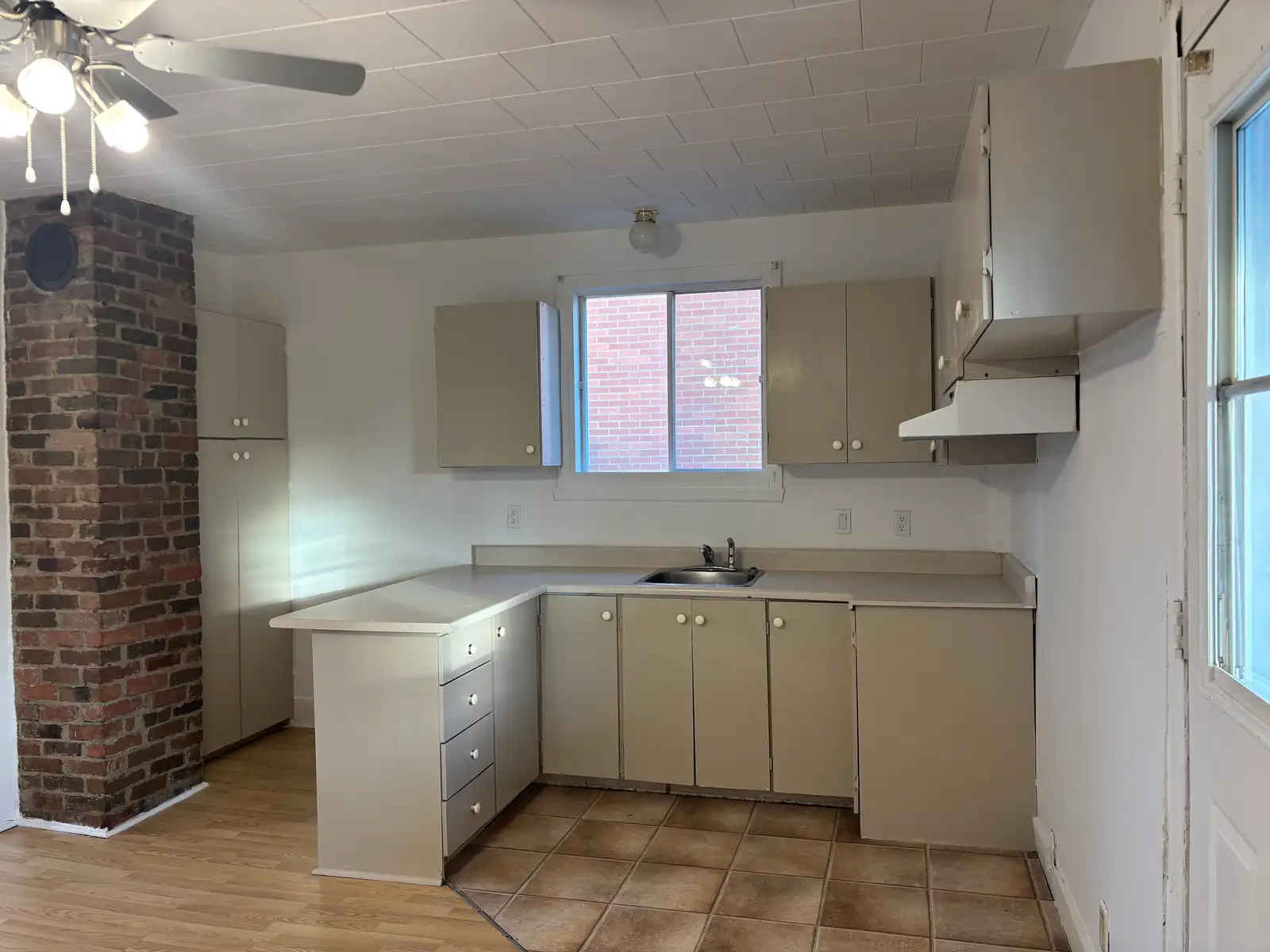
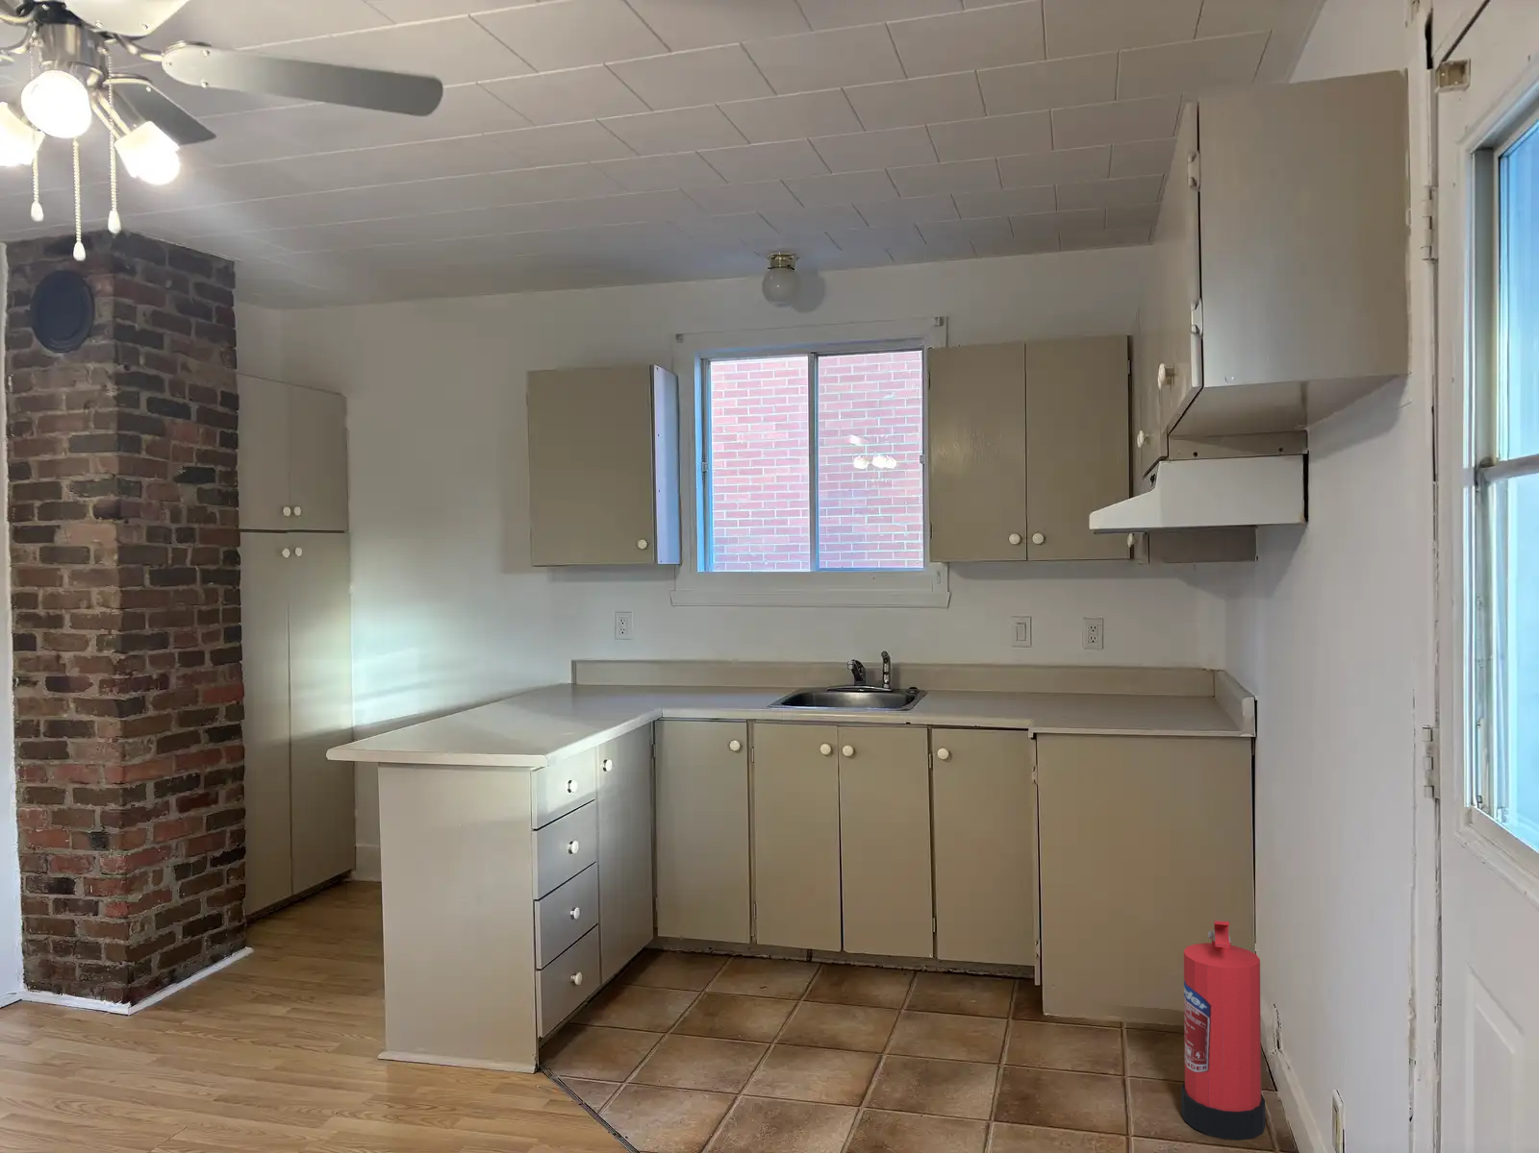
+ fire extinguisher [1180,919,1266,1141]
